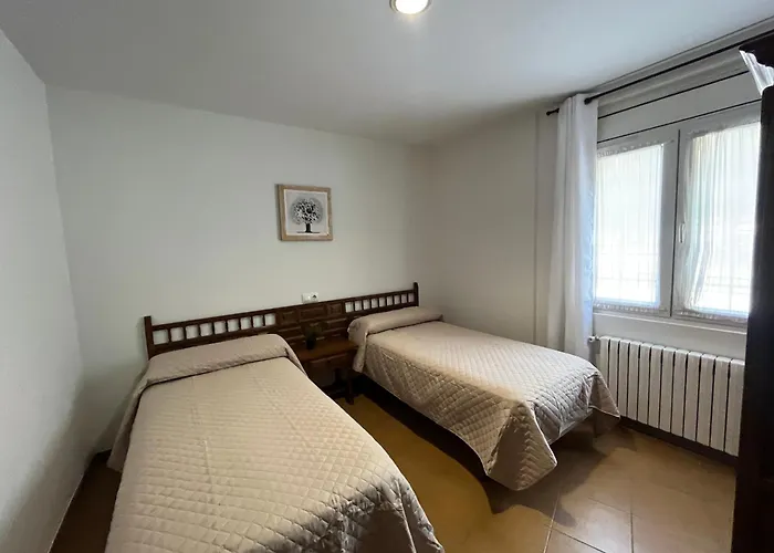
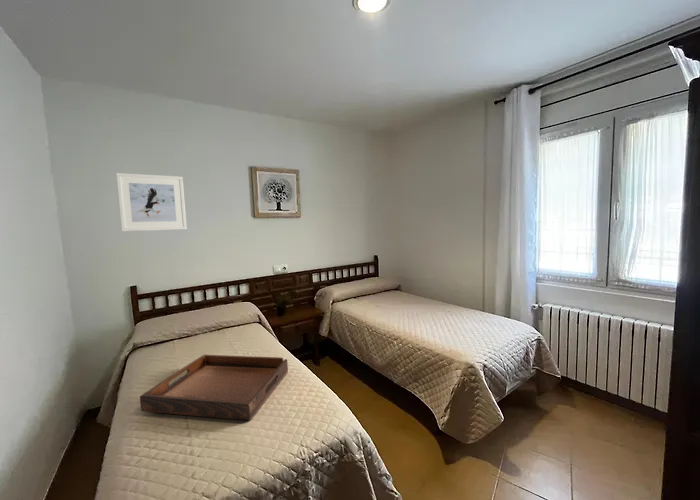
+ serving tray [139,354,289,421]
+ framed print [115,172,188,232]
